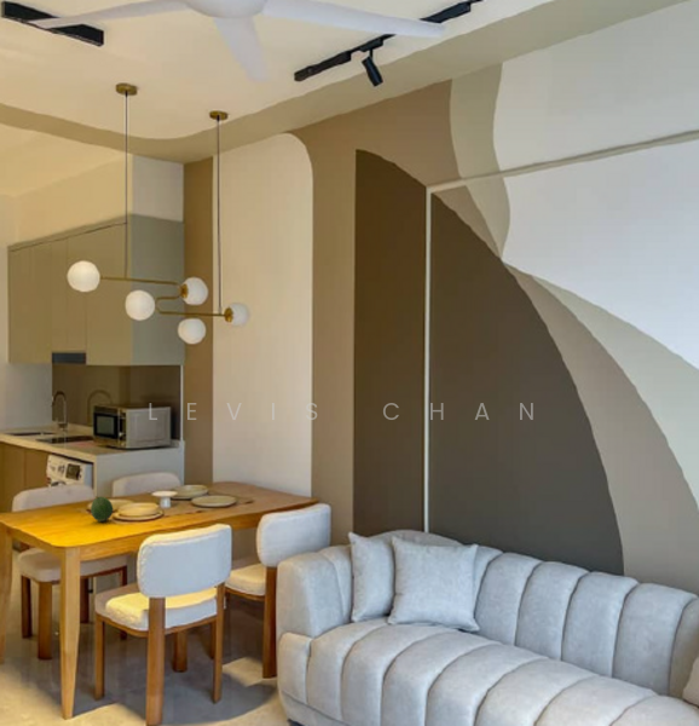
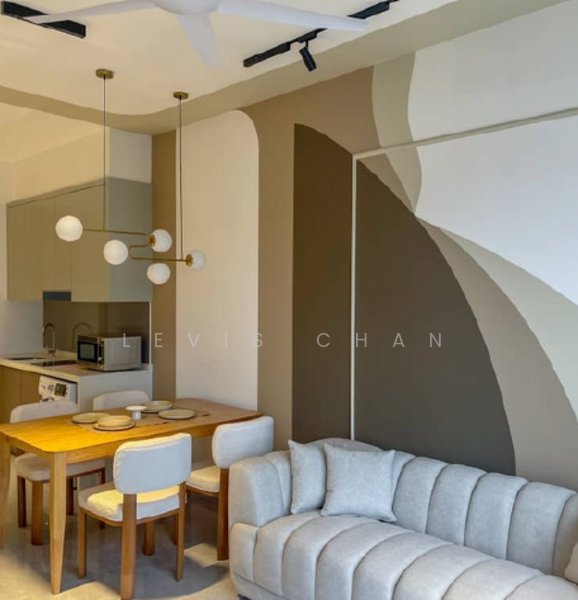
- fruit [89,495,114,523]
